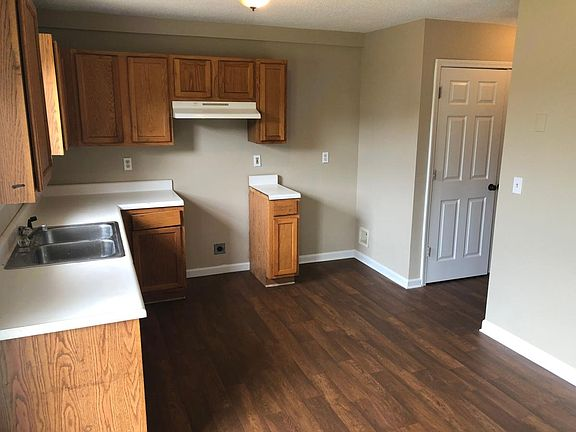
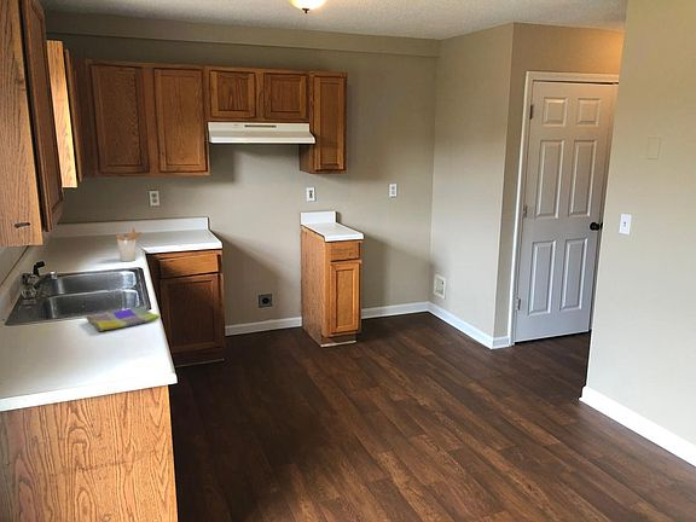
+ dish towel [83,306,161,332]
+ utensil holder [115,227,143,262]
